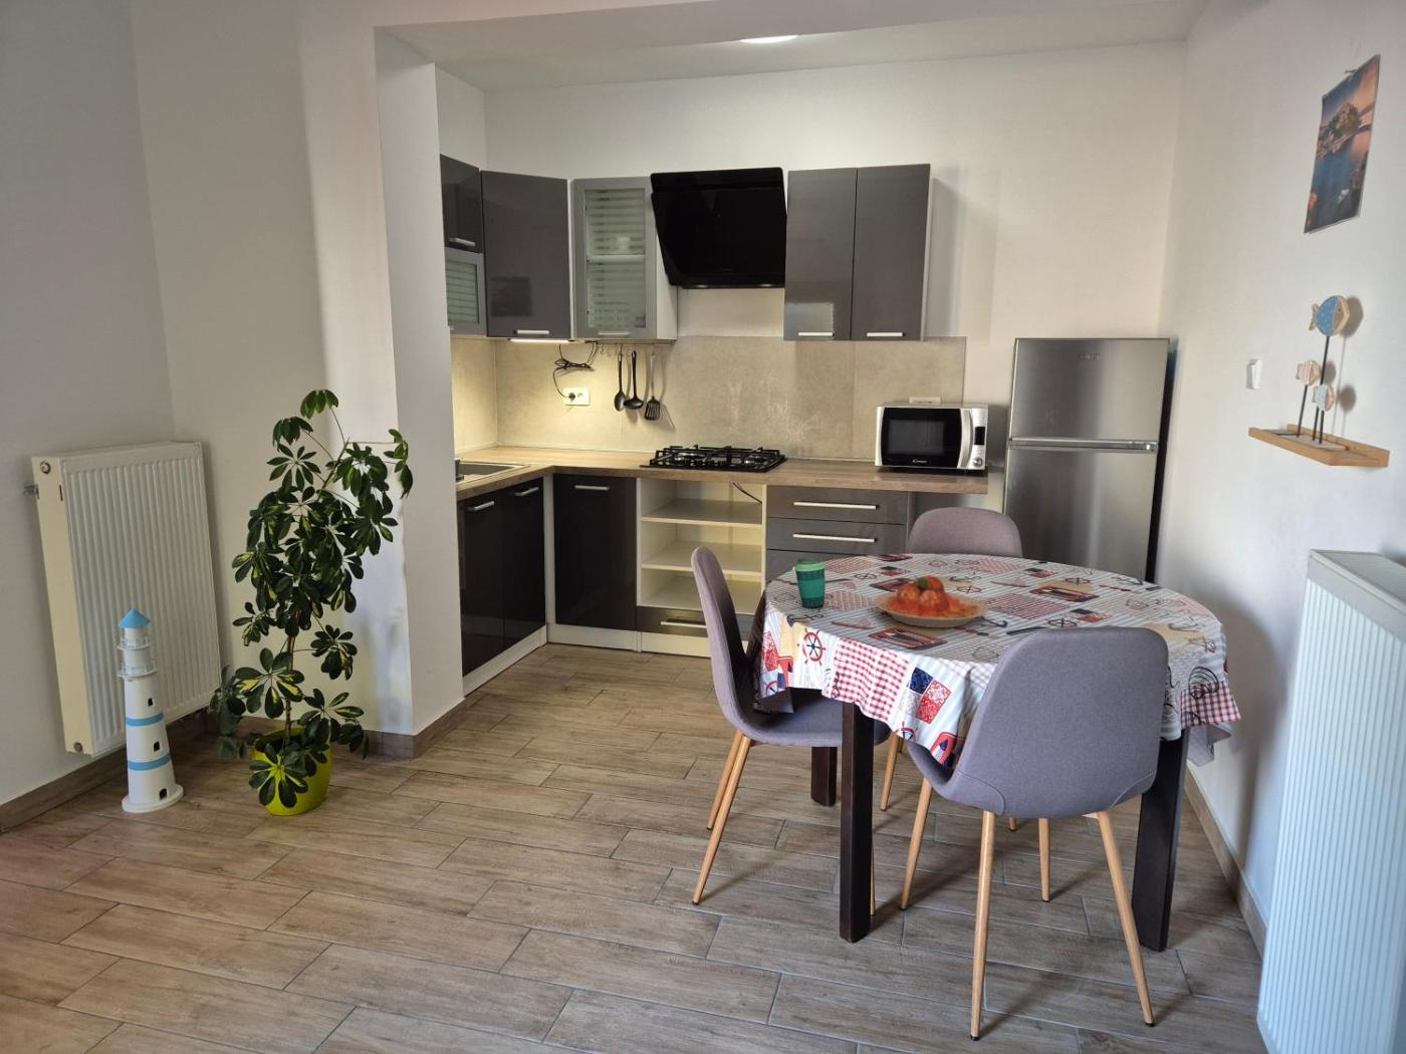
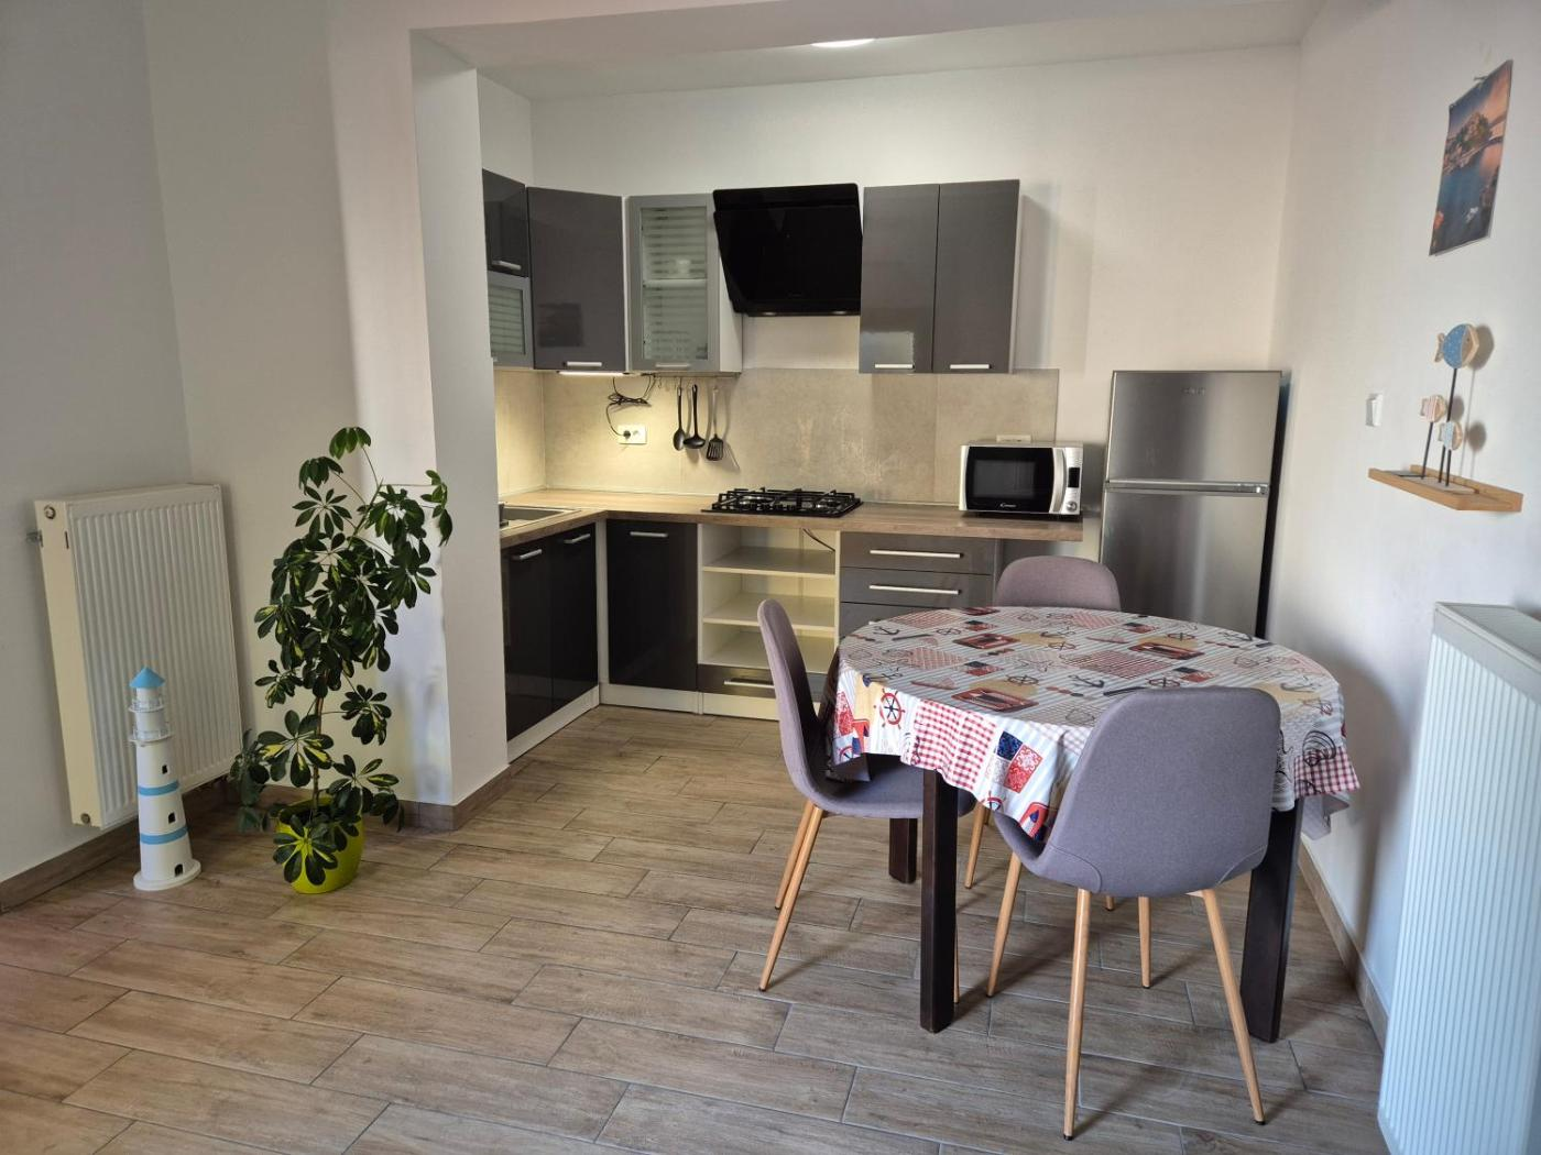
- cup [794,557,827,609]
- plate [872,575,990,629]
